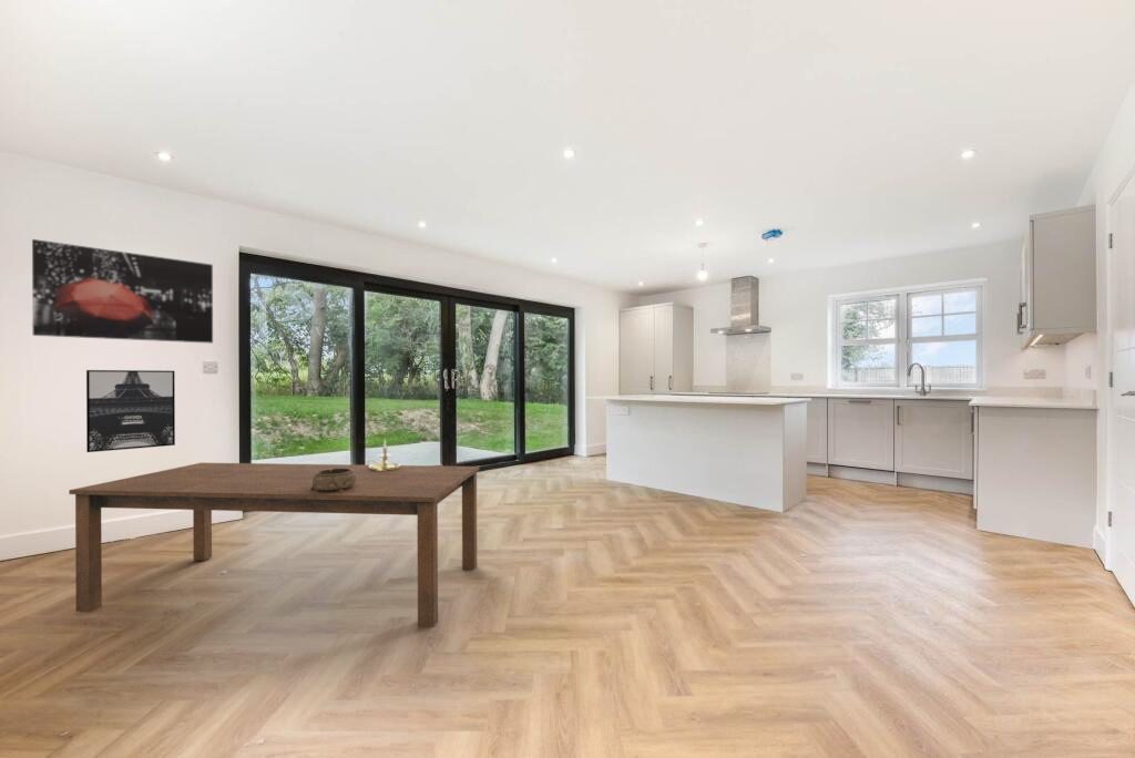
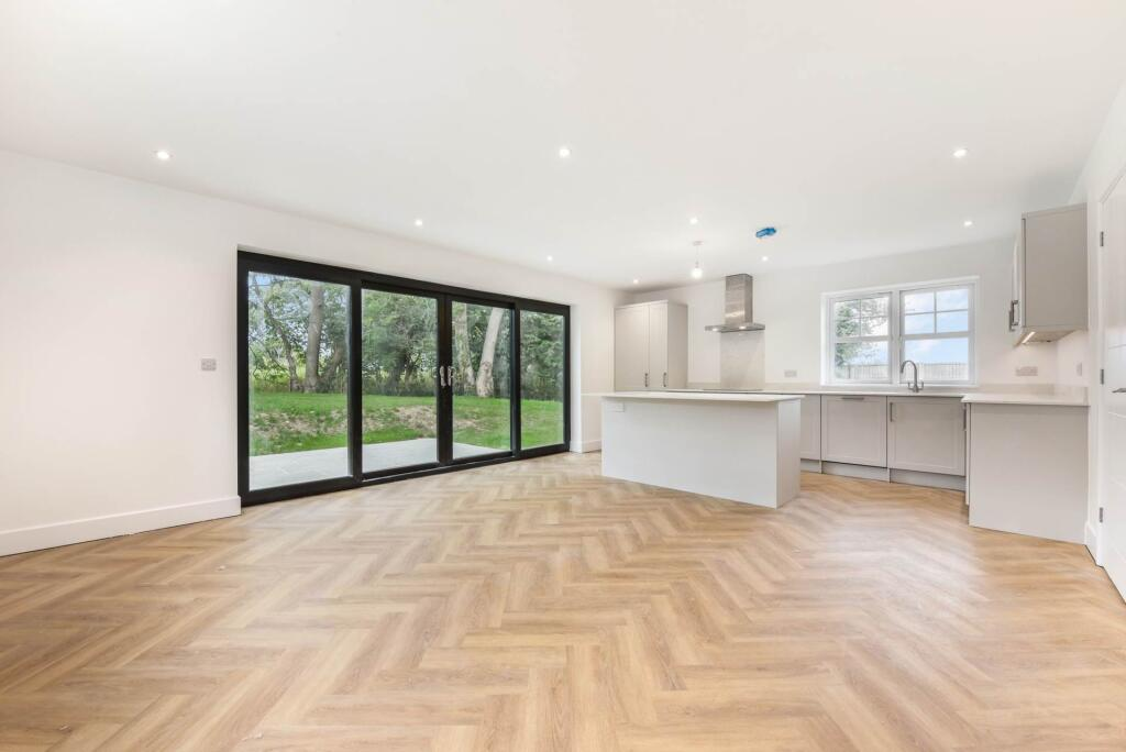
- wall art [85,369,176,453]
- decorative bowl [310,469,356,492]
- wall art [31,238,214,345]
- dining table [68,462,481,628]
- candle holder [366,438,401,471]
